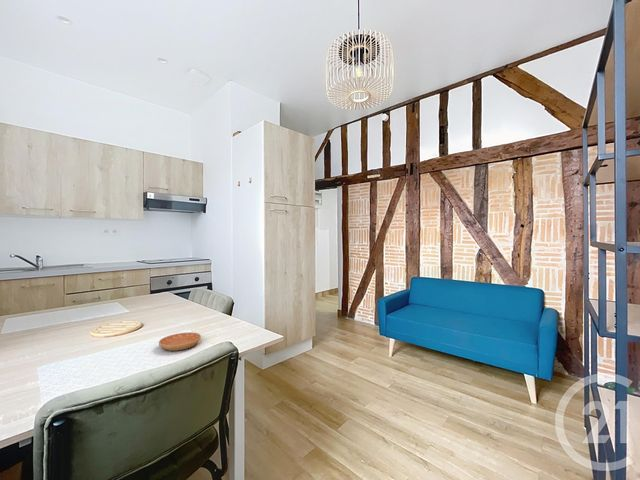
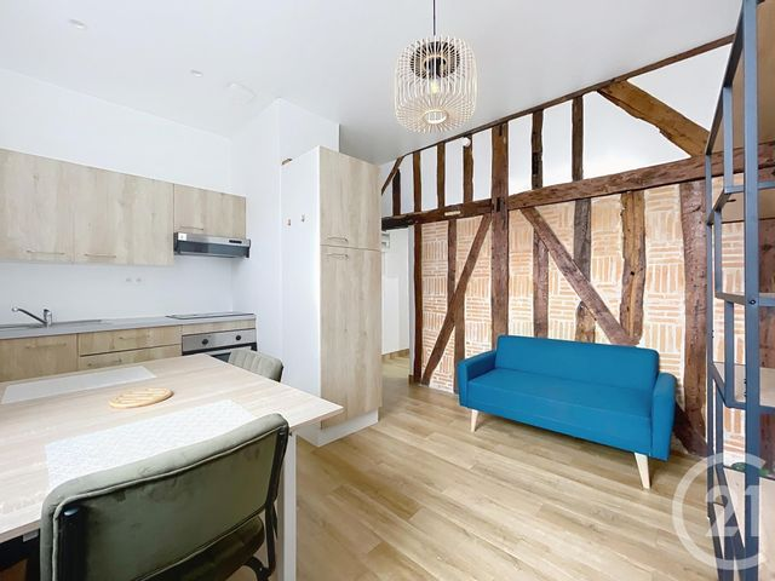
- saucer [158,331,202,352]
